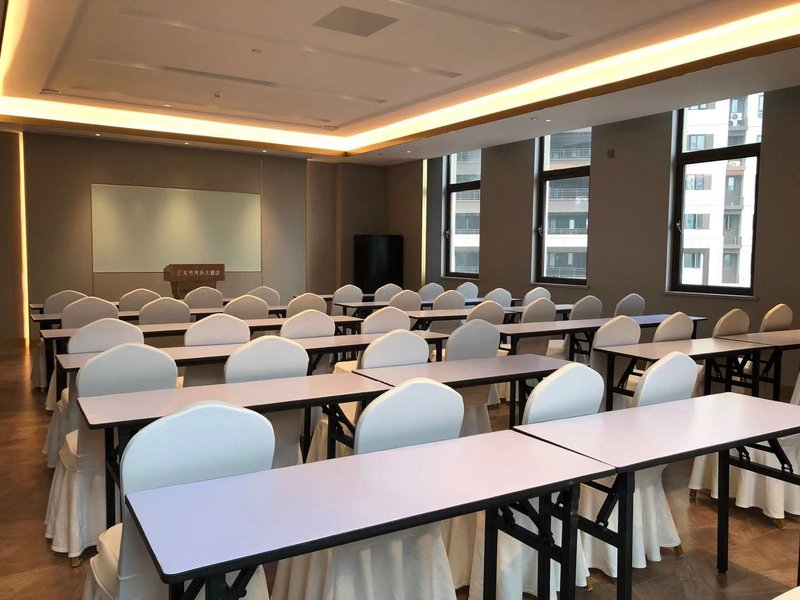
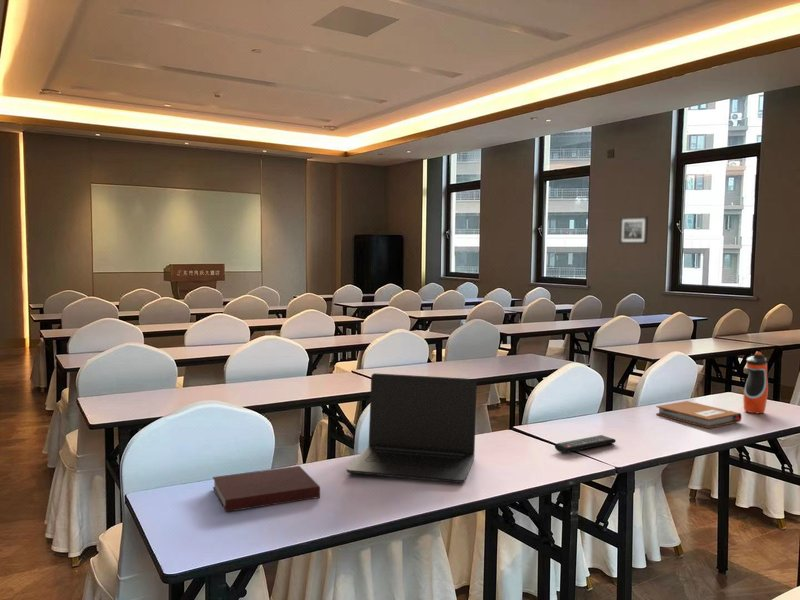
+ notebook [212,465,321,513]
+ water bottle [742,351,769,414]
+ laptop [346,372,478,484]
+ wall art [618,215,649,245]
+ notebook [655,400,743,429]
+ remote control [554,434,617,454]
